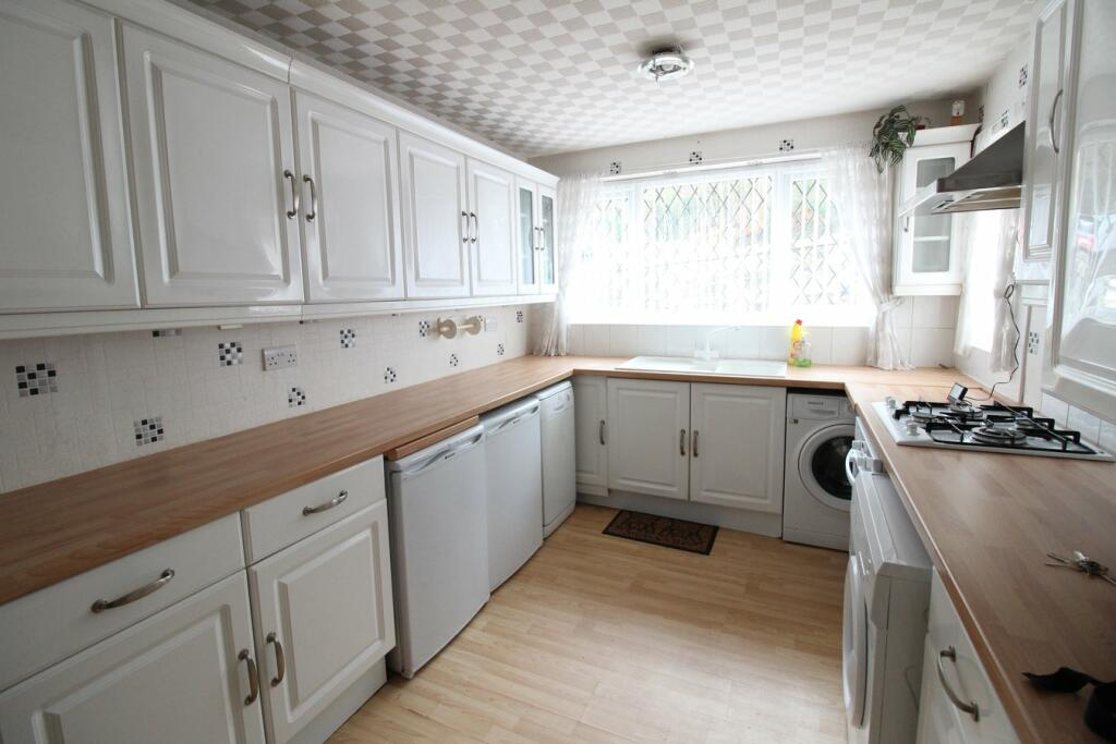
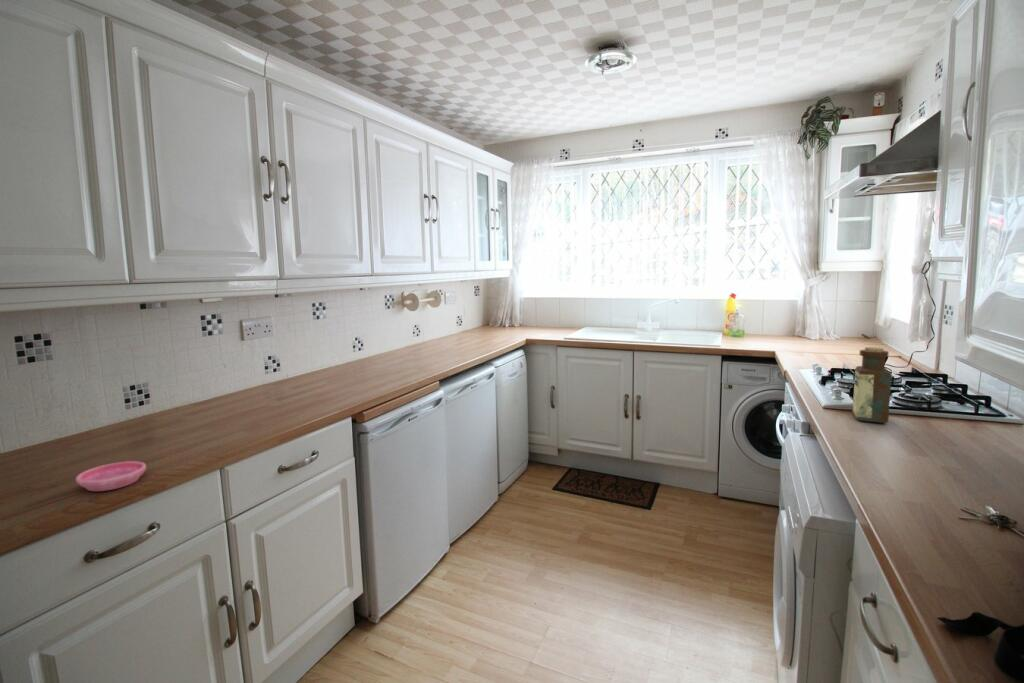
+ bottle [852,346,893,424]
+ saucer [75,460,147,492]
